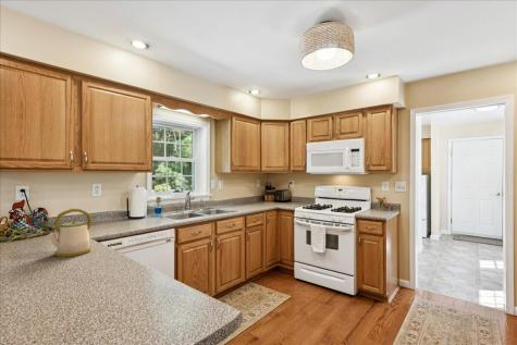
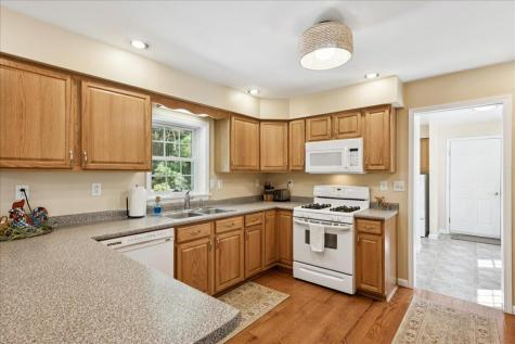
- kettle [47,208,93,258]
